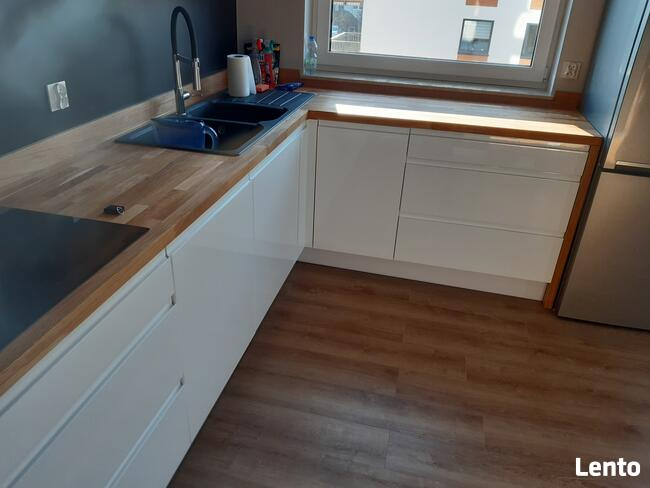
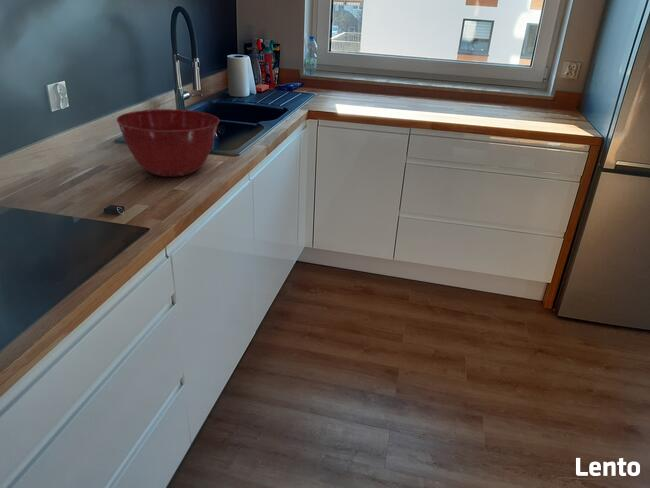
+ mixing bowl [115,108,221,178]
